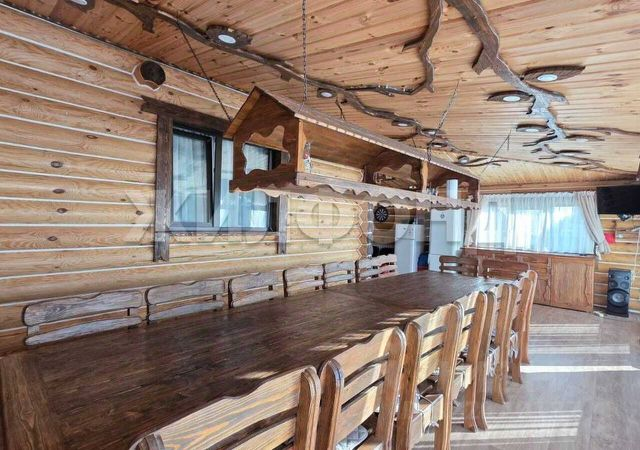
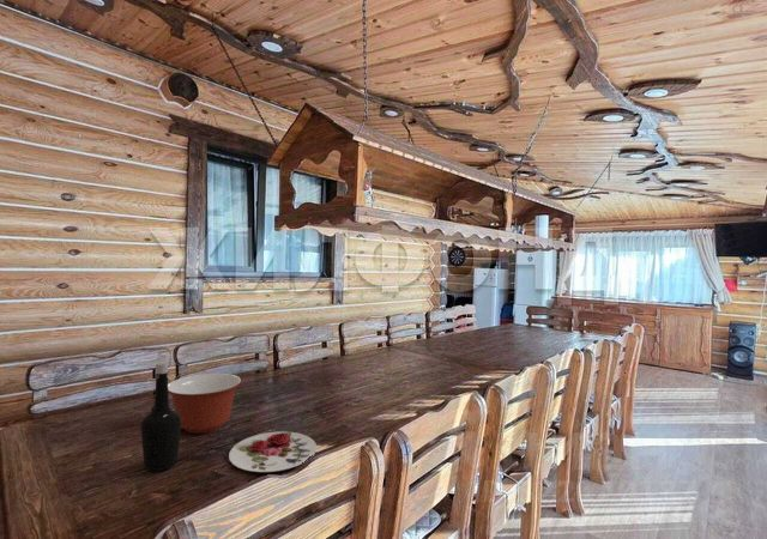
+ mixing bowl [168,373,242,435]
+ bottle [140,361,182,473]
+ plate [228,430,318,473]
